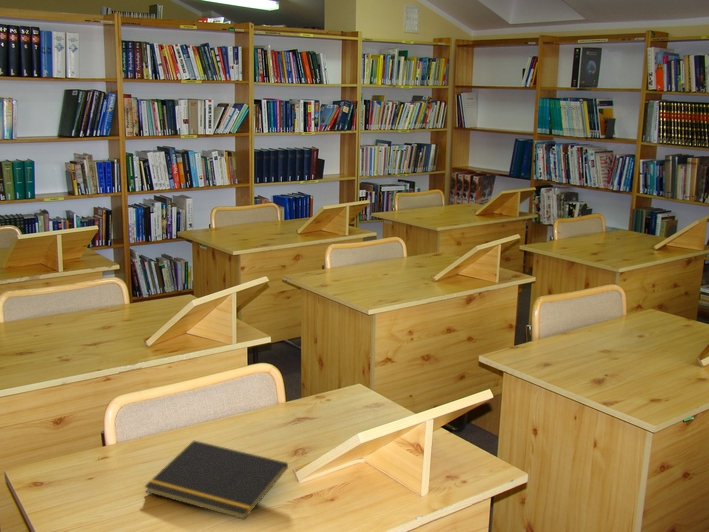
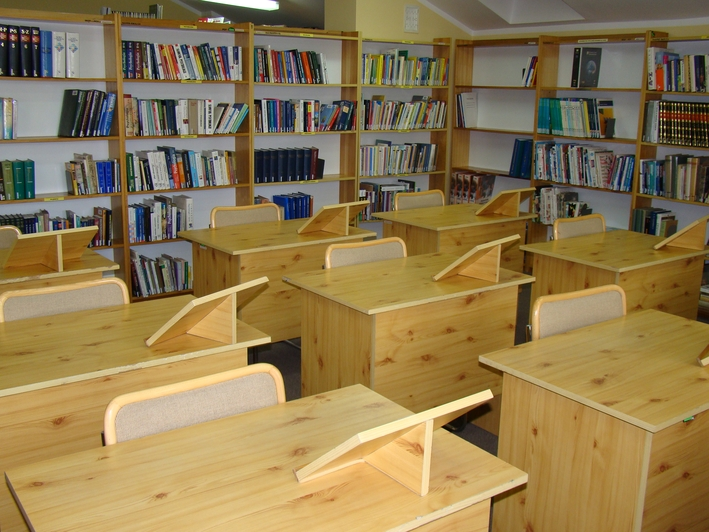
- notepad [143,440,289,521]
